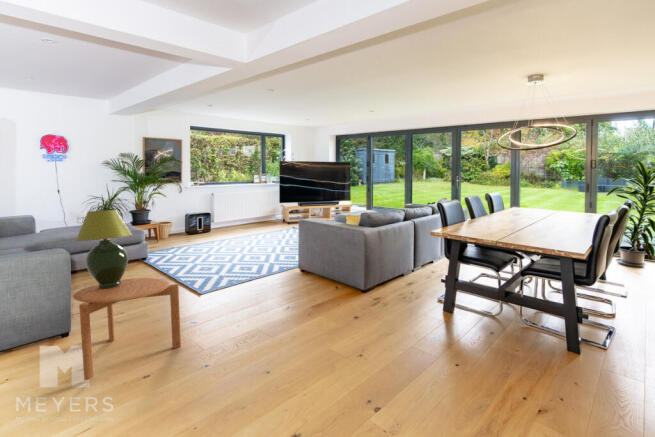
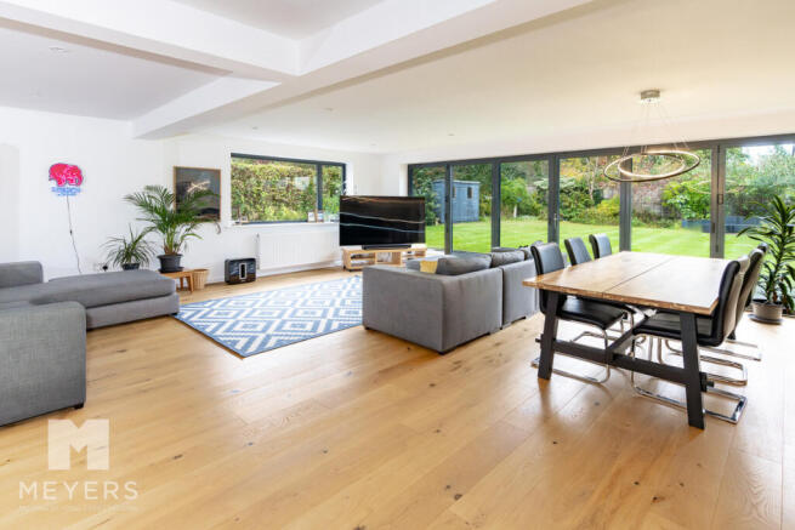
- table lamp [75,209,134,288]
- side table [72,277,182,381]
